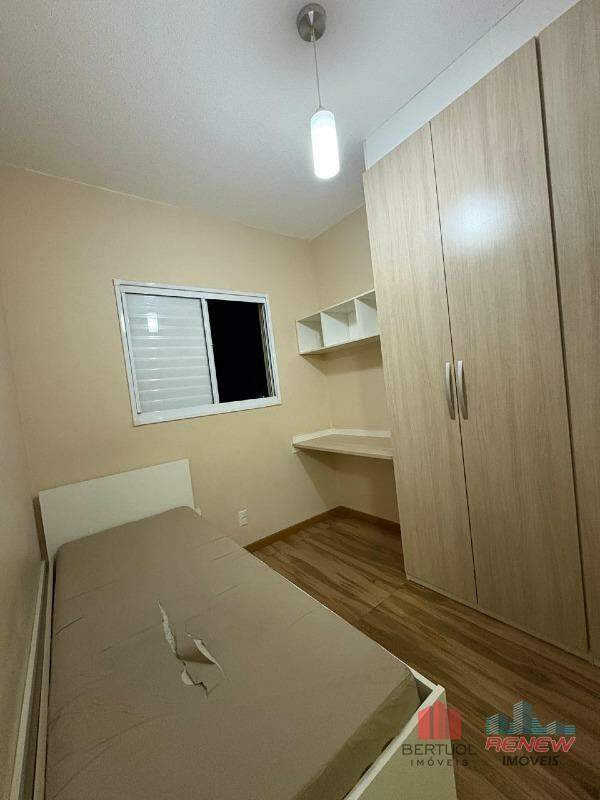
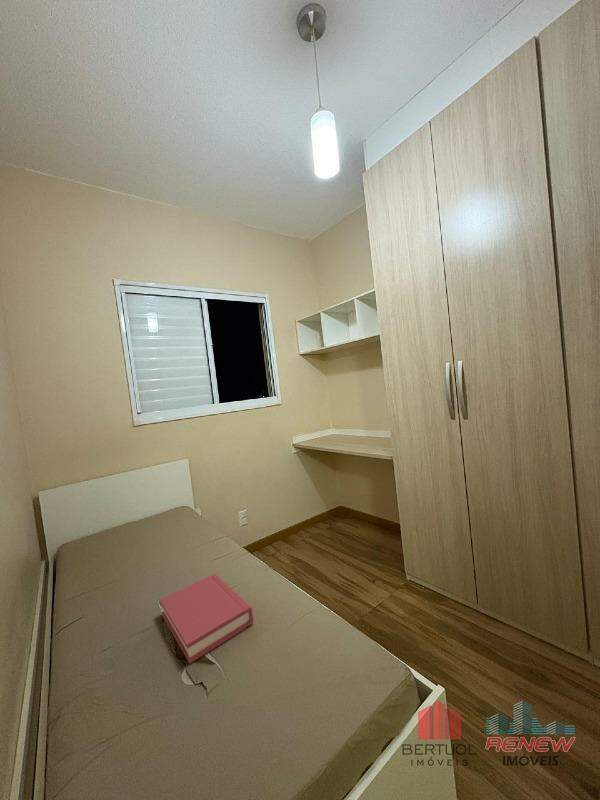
+ hardback book [159,573,254,665]
